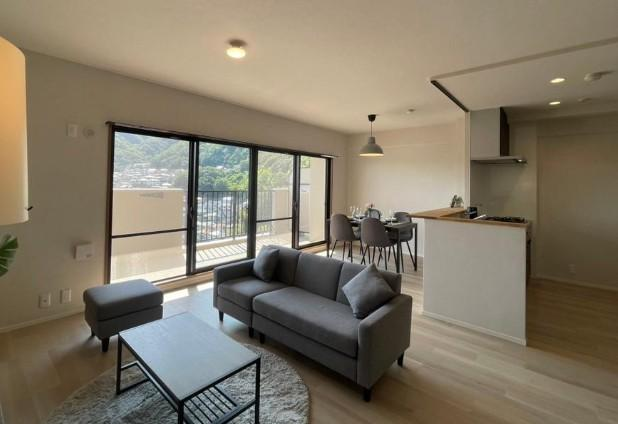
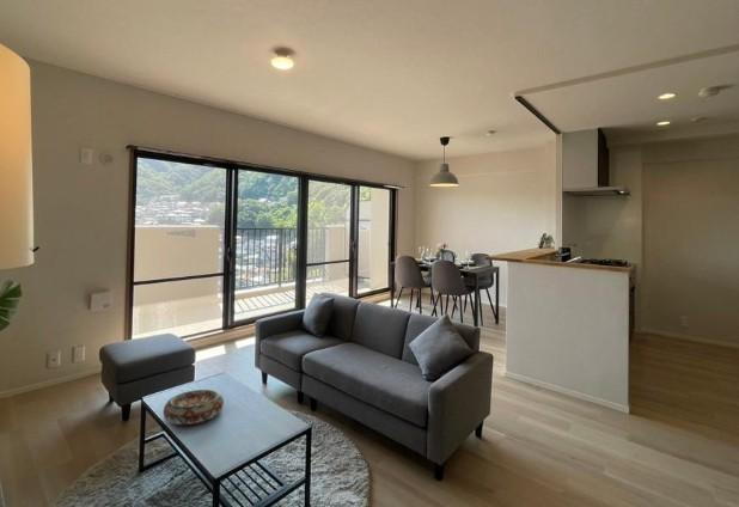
+ decorative bowl [163,389,225,426]
